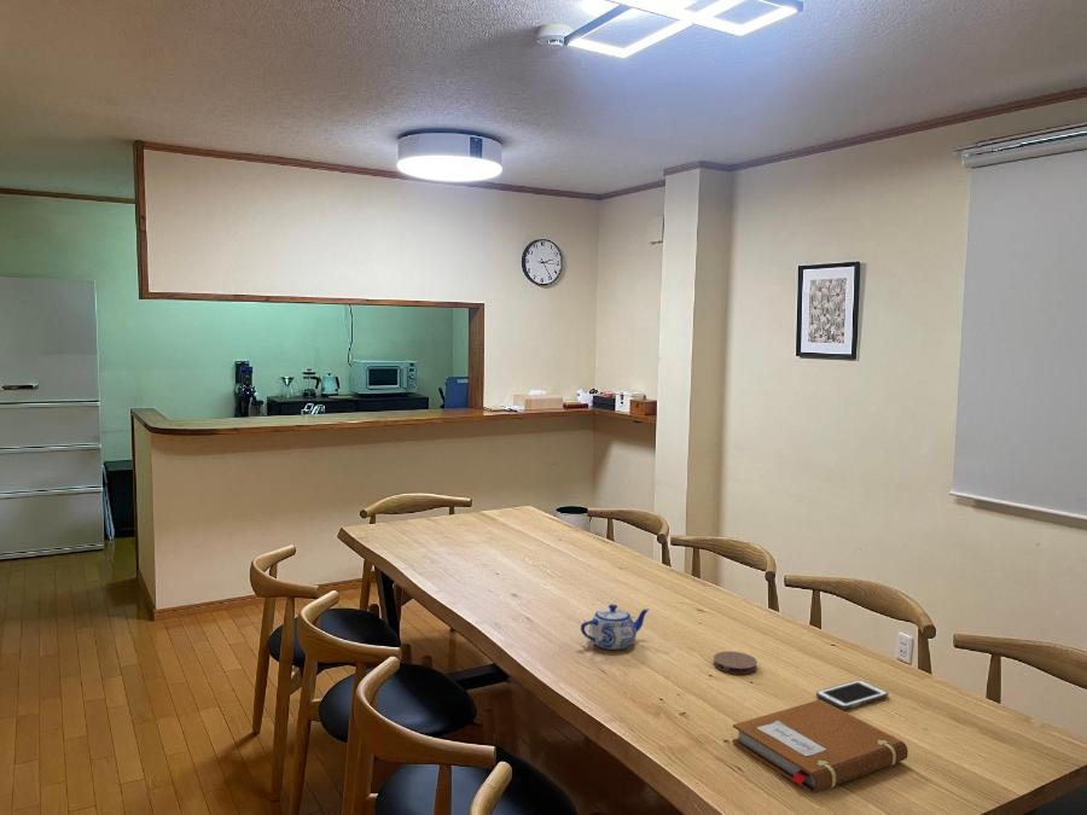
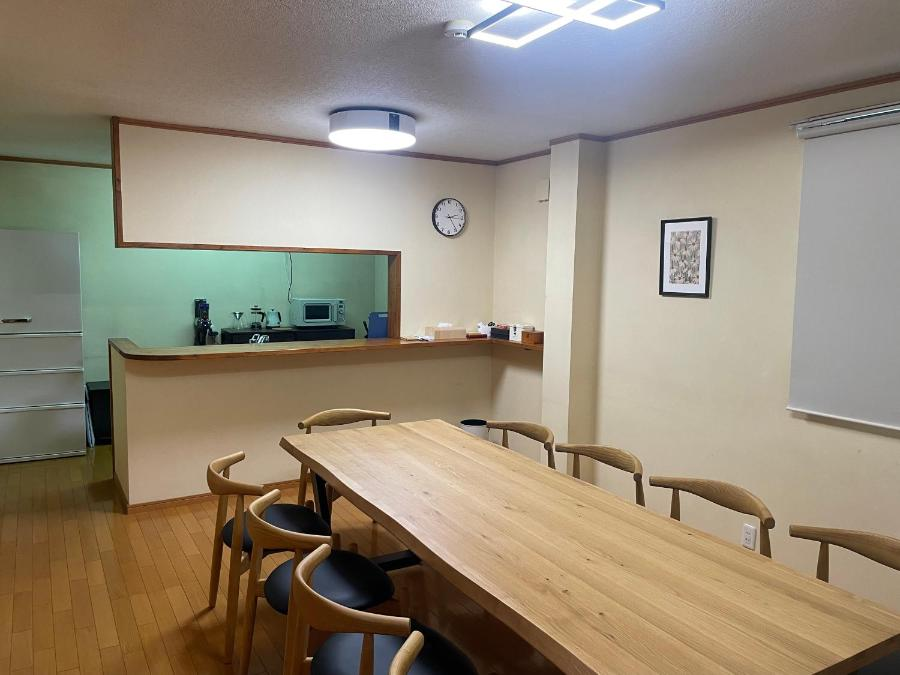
- coaster [713,650,758,675]
- notebook [731,698,909,794]
- cell phone [815,679,889,711]
- teapot [580,604,651,651]
